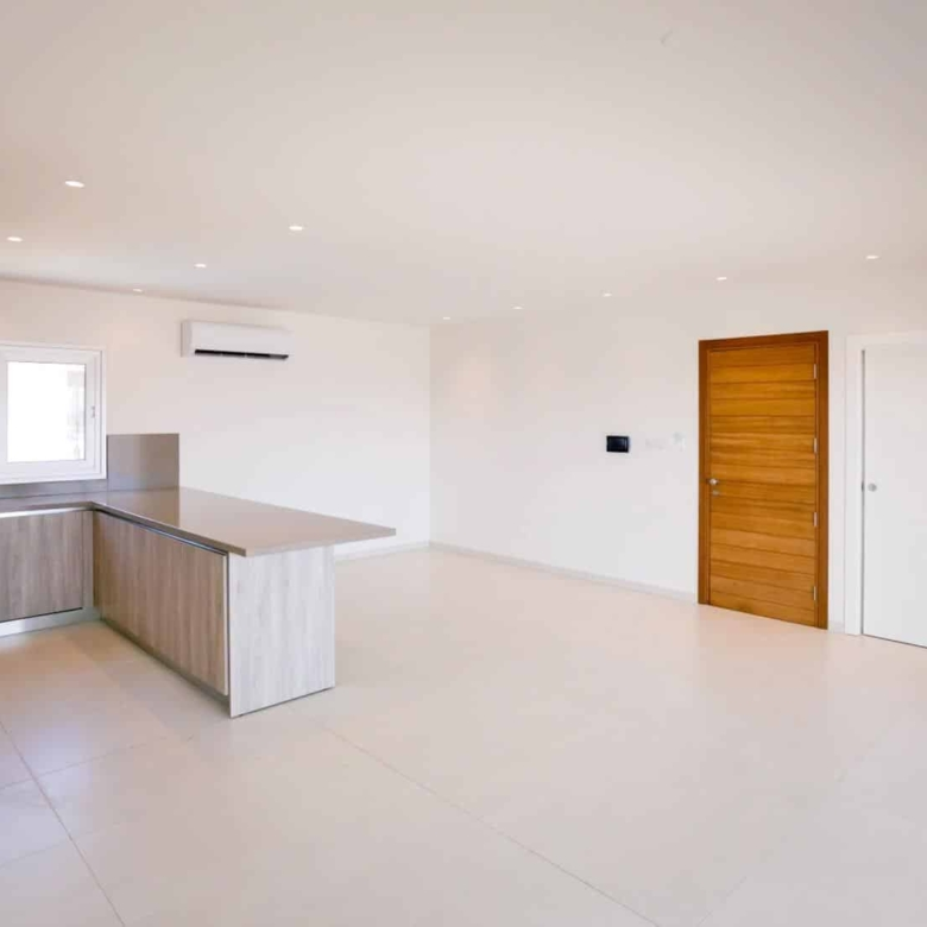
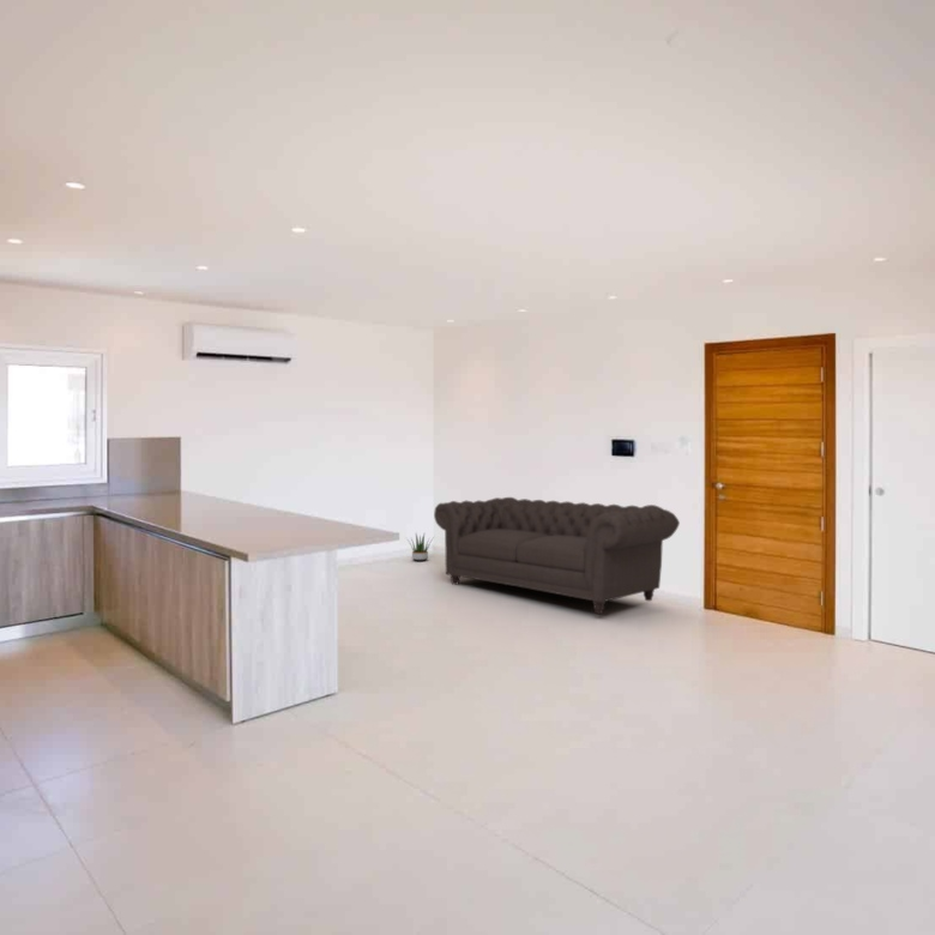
+ potted plant [404,531,436,562]
+ sofa [433,496,681,615]
